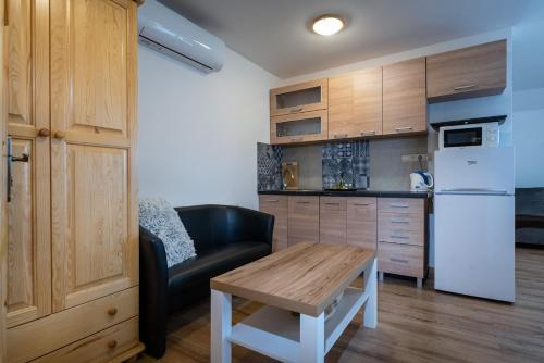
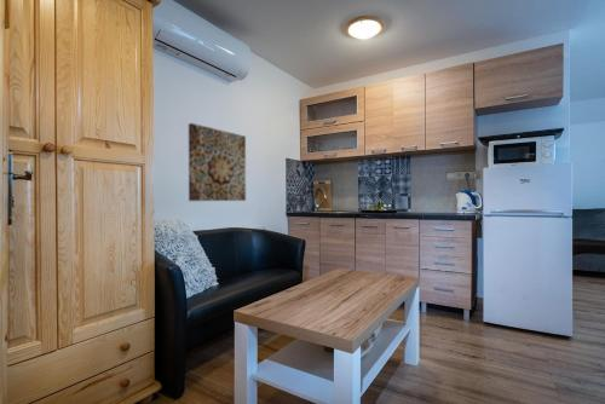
+ wall art [188,122,247,202]
